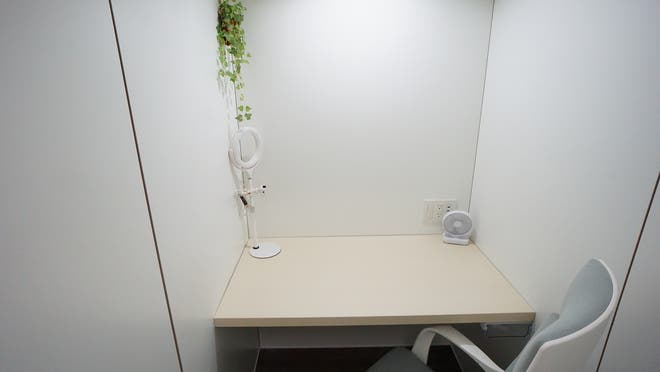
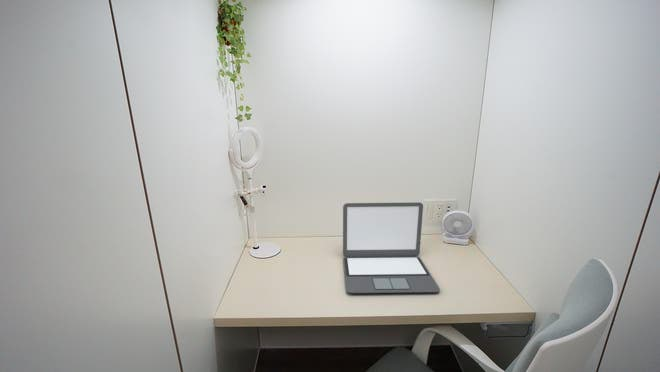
+ laptop [342,201,441,294]
